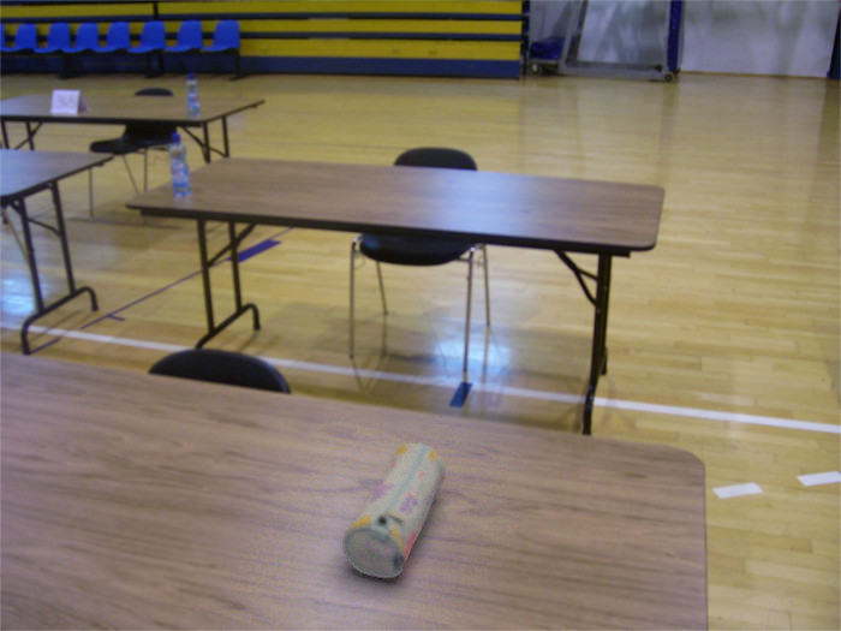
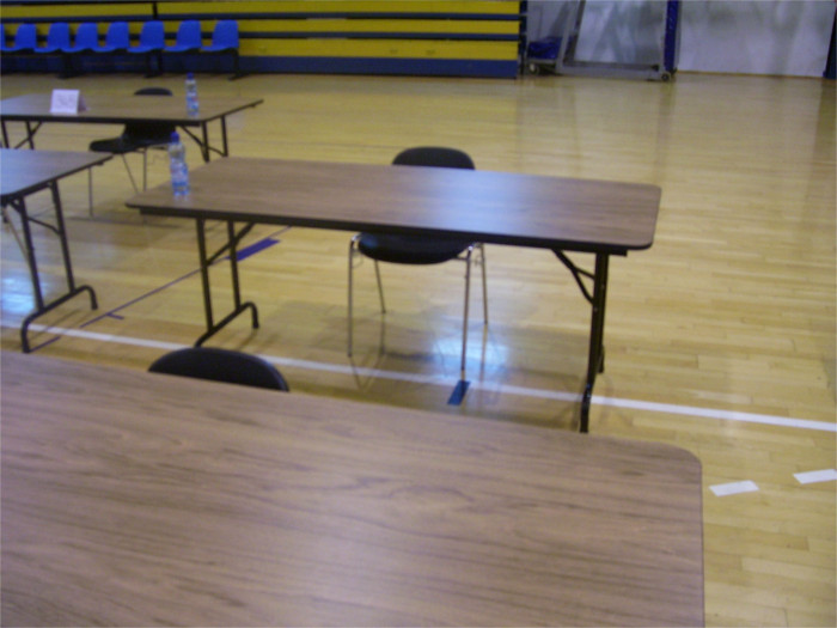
- pencil case [341,441,447,579]
